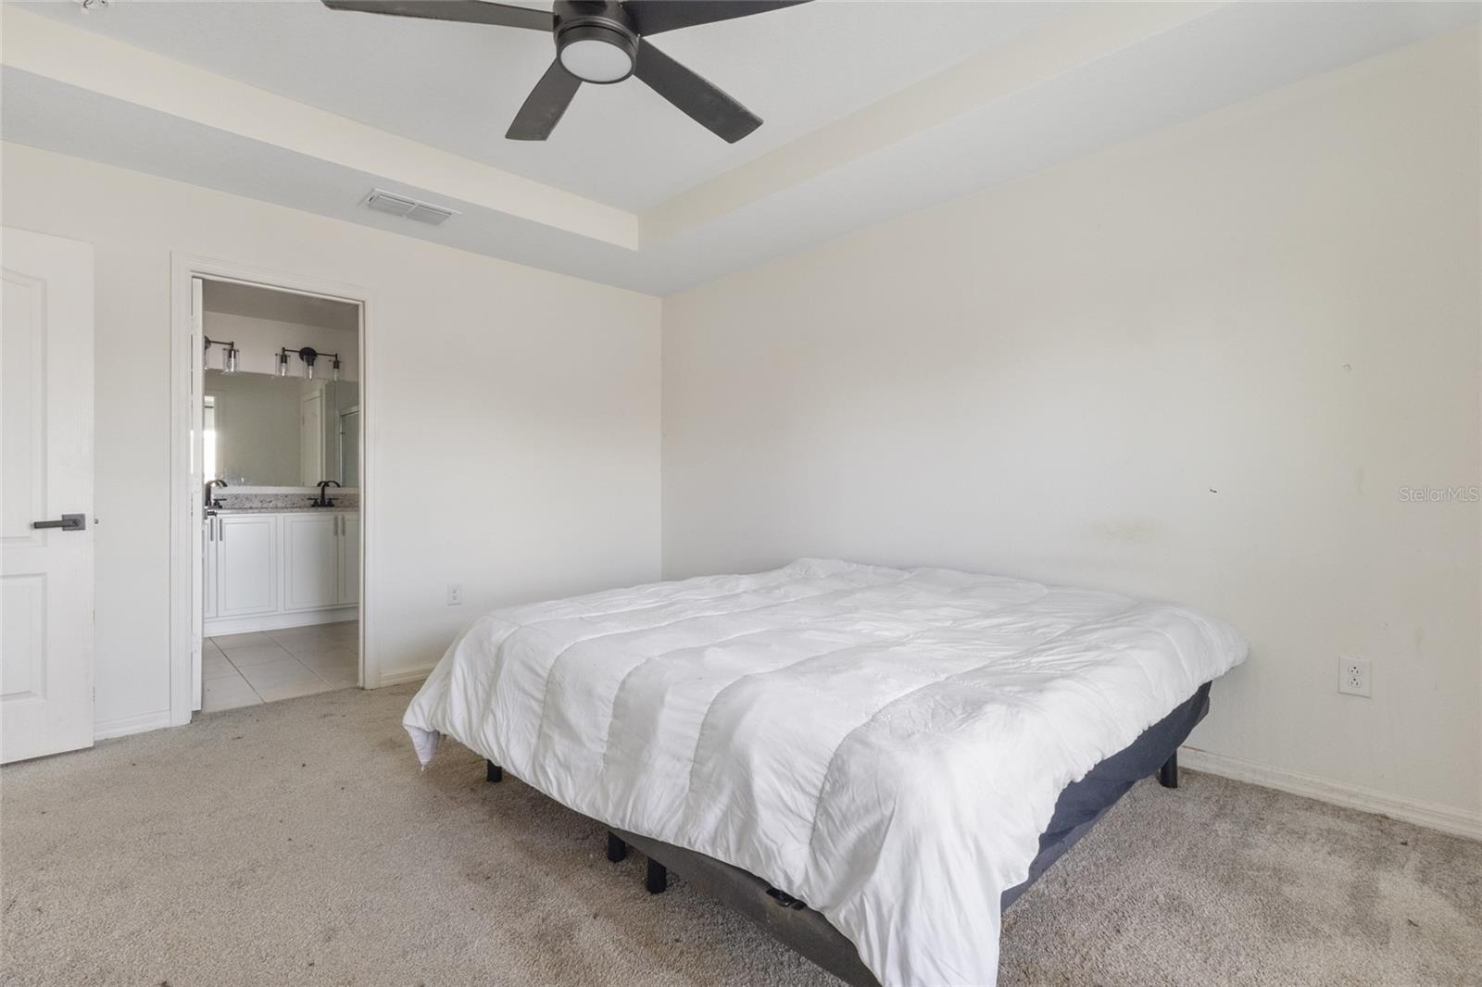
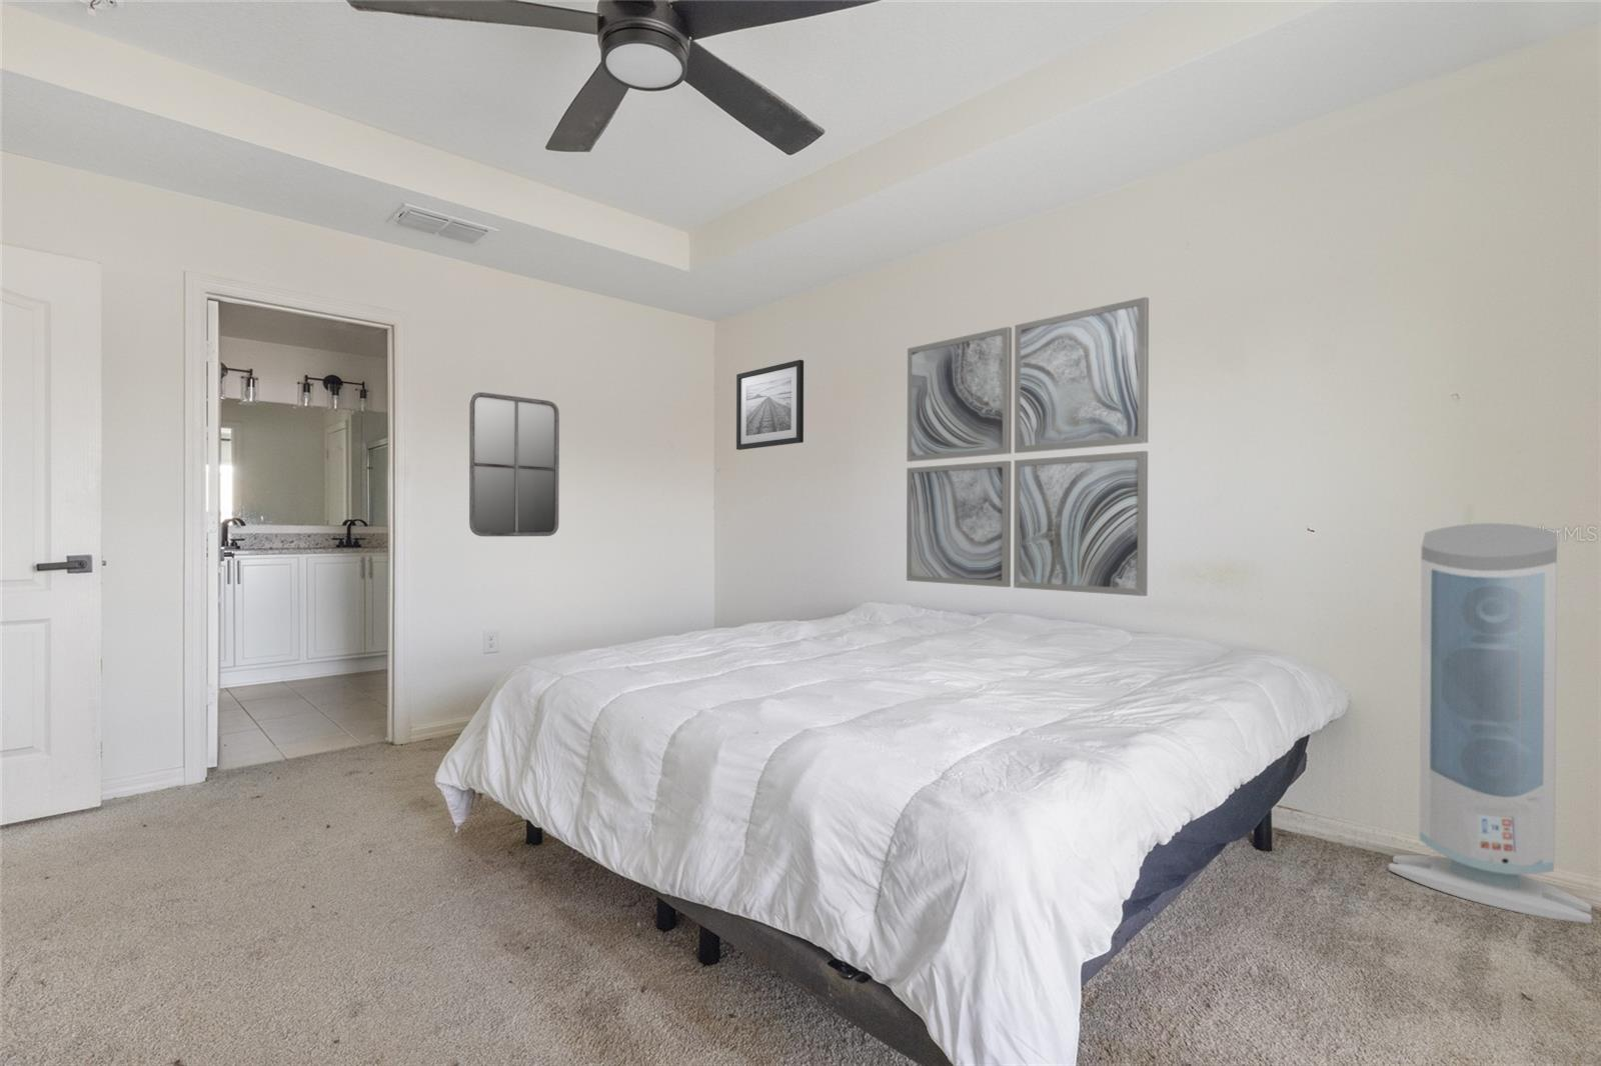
+ wall art [736,359,805,451]
+ air purifier [1388,522,1593,924]
+ home mirror [468,391,561,537]
+ wall art [906,296,1150,597]
